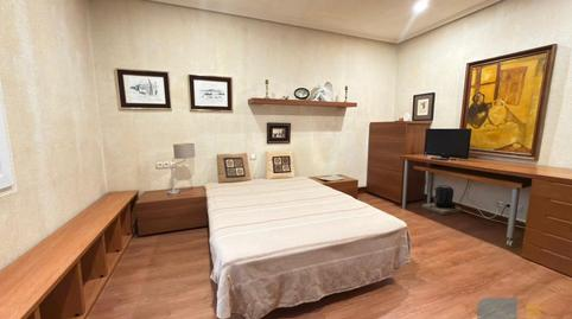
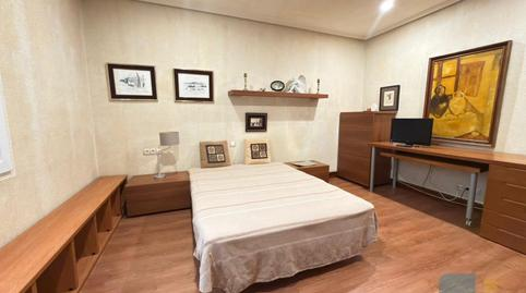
- backpack [420,184,463,216]
